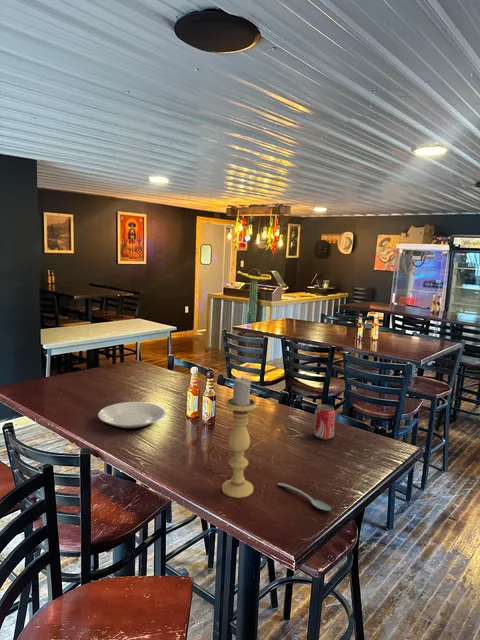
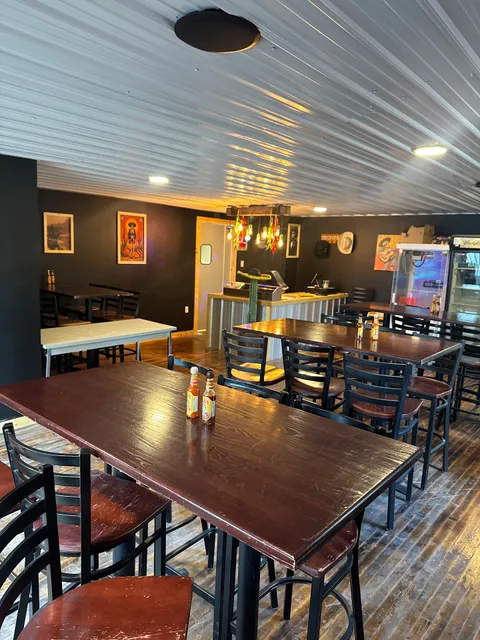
- spoon [277,482,332,512]
- beverage can [313,404,336,440]
- candle holder [221,376,257,499]
- plate [97,401,167,431]
